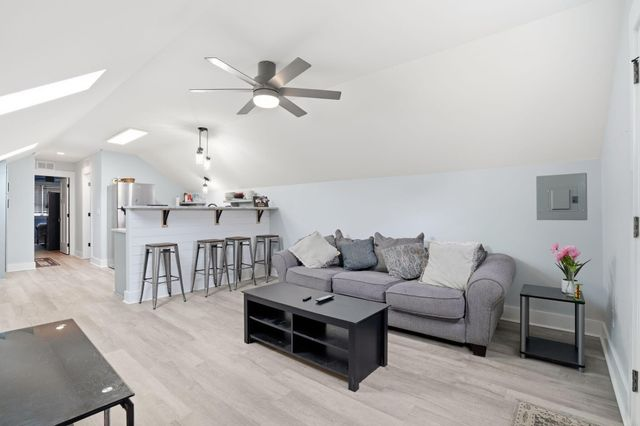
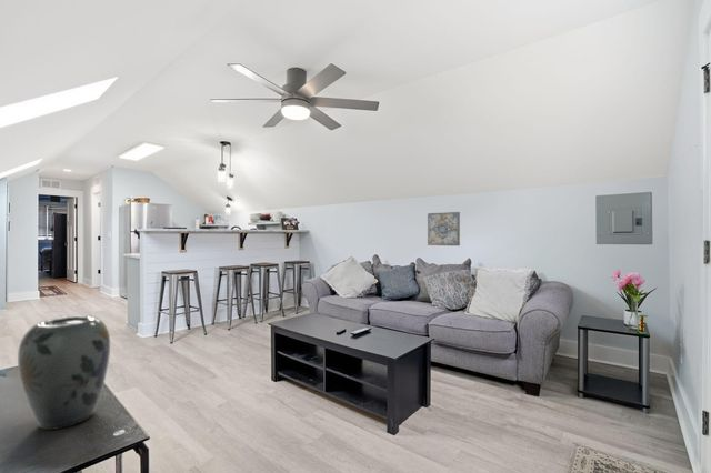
+ wall art [427,211,461,246]
+ vase [17,314,111,431]
